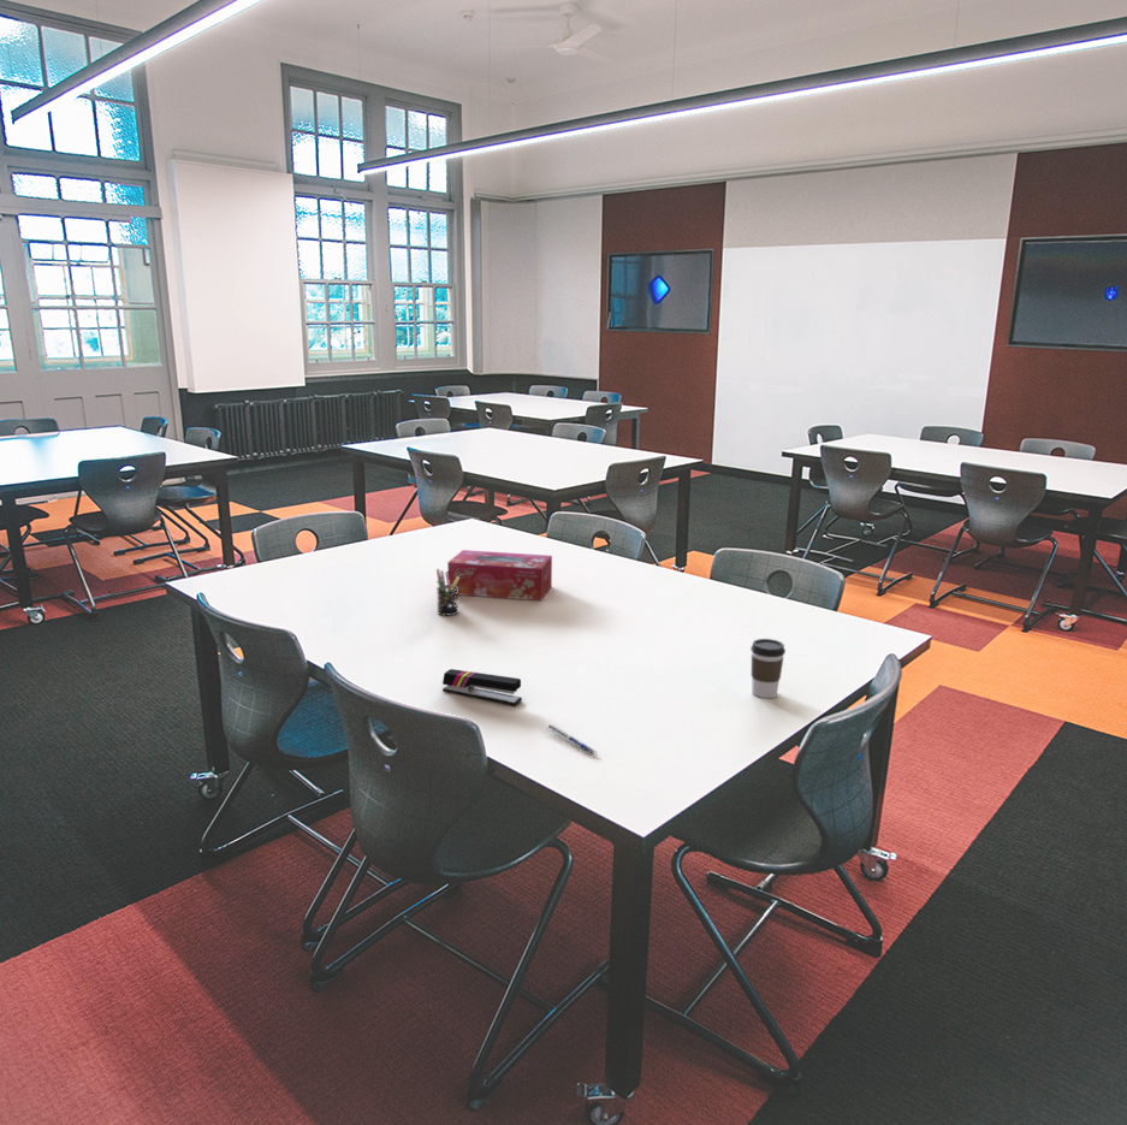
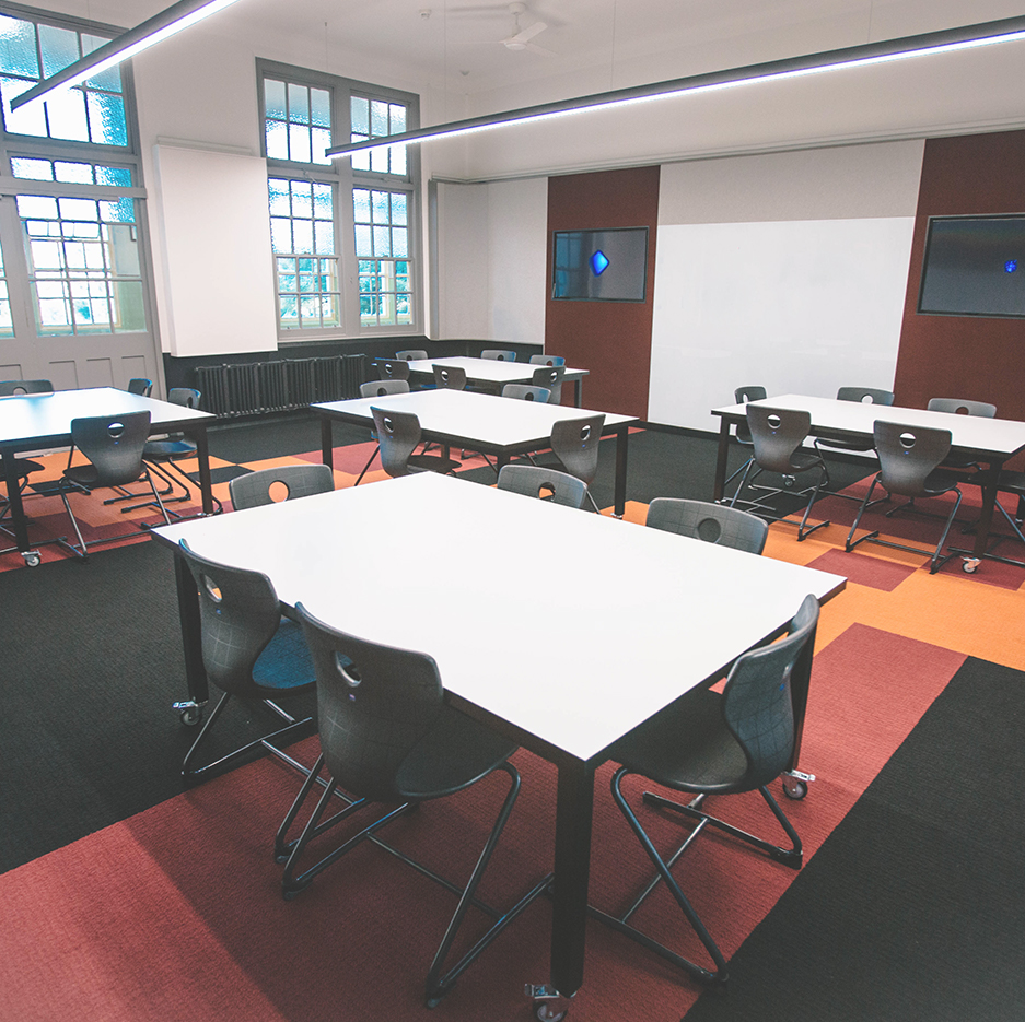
- tissue box [446,549,553,602]
- pen [547,723,598,756]
- pen holder [435,568,459,616]
- stapler [441,668,523,706]
- coffee cup [749,638,787,699]
